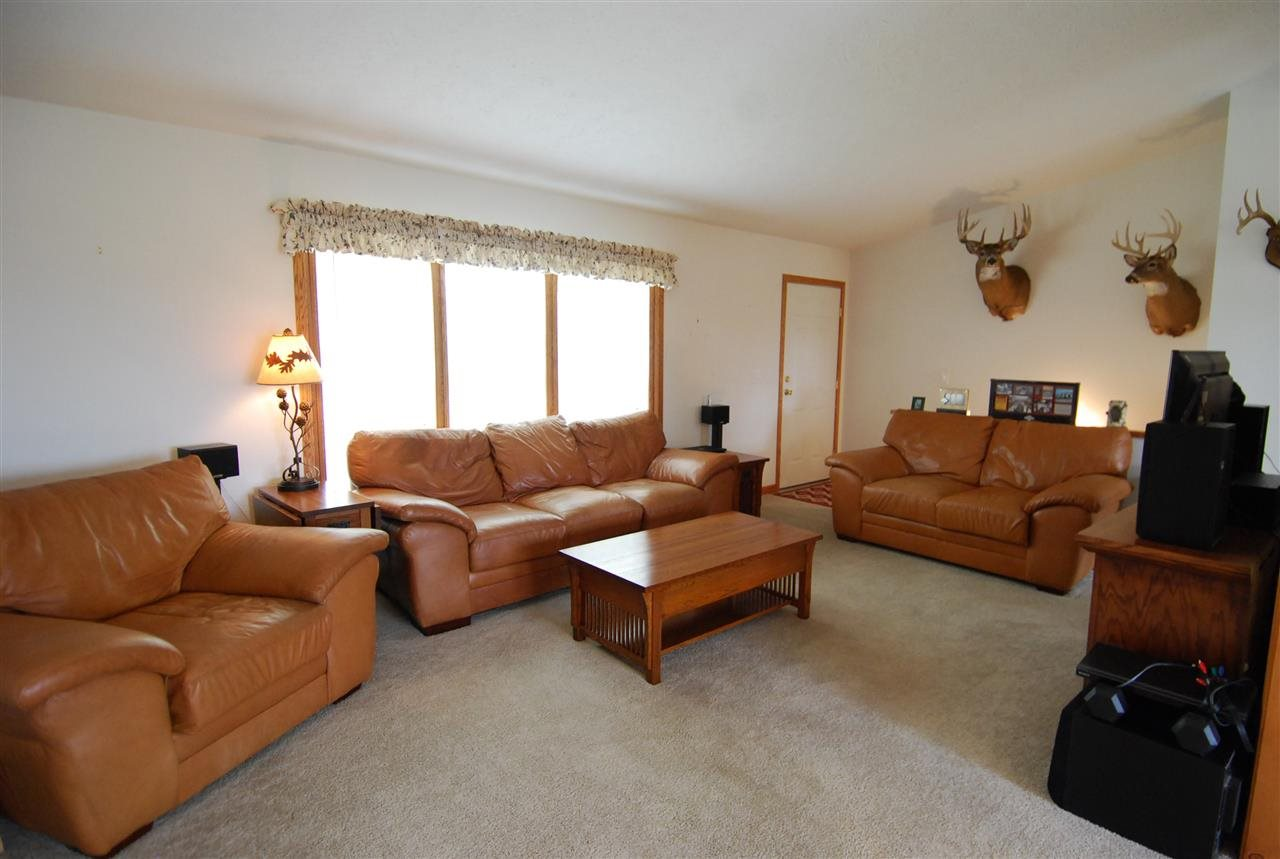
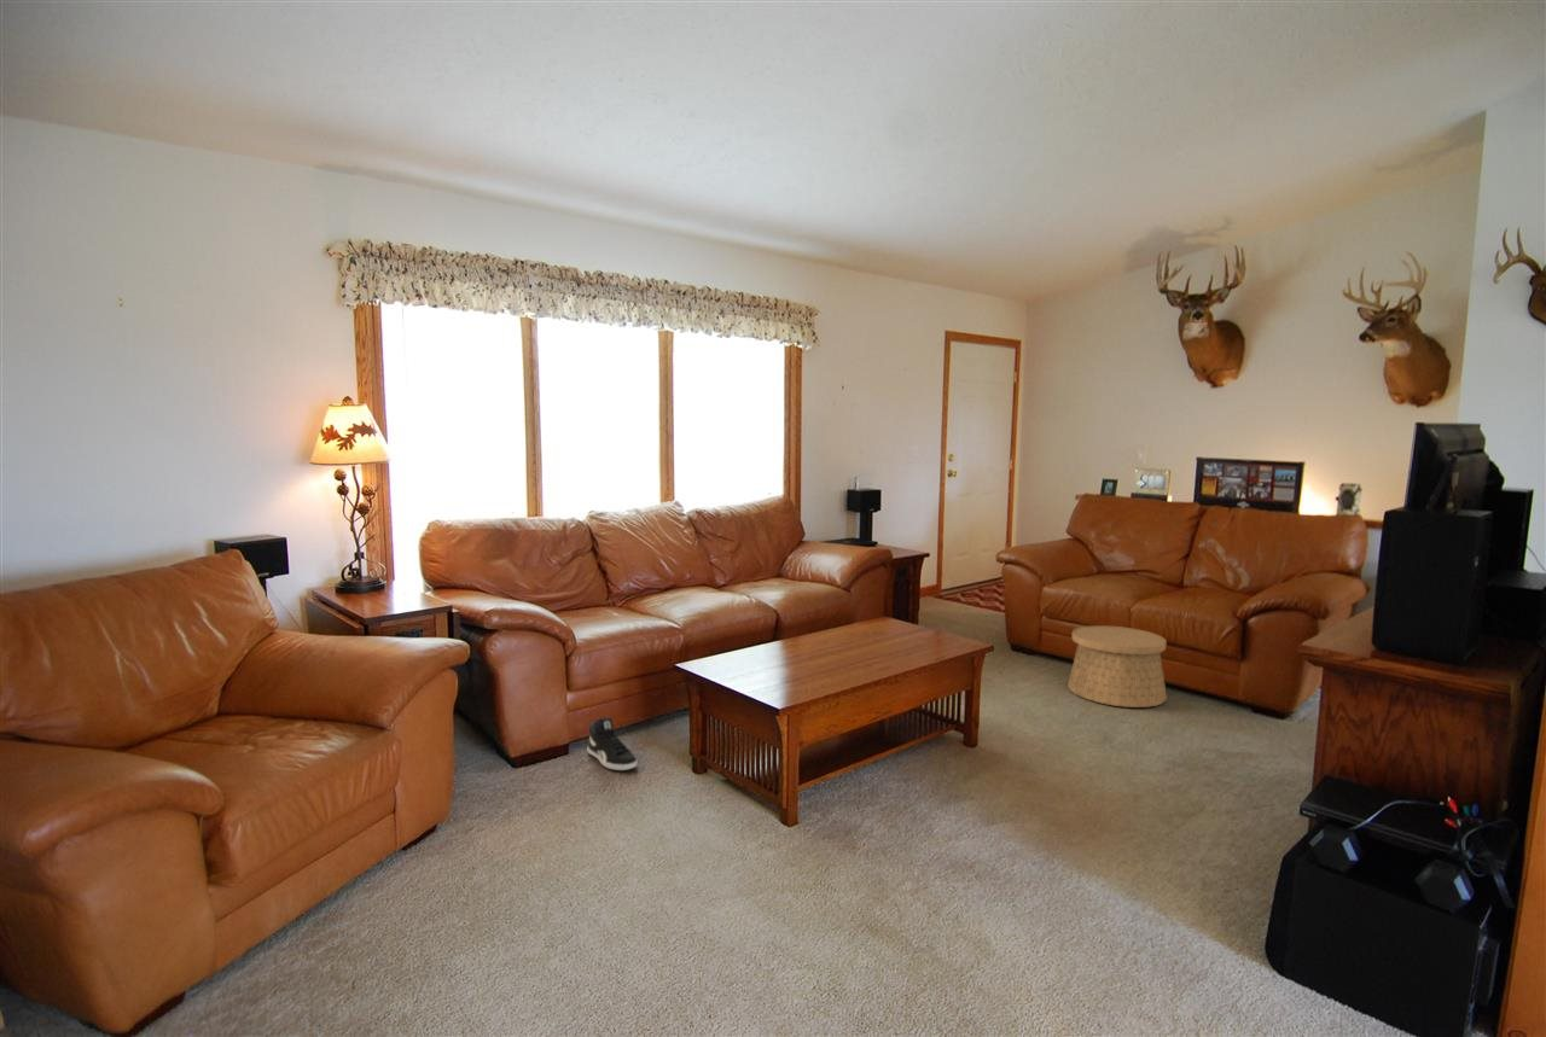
+ basket [1066,624,1168,709]
+ sneaker [587,716,638,771]
